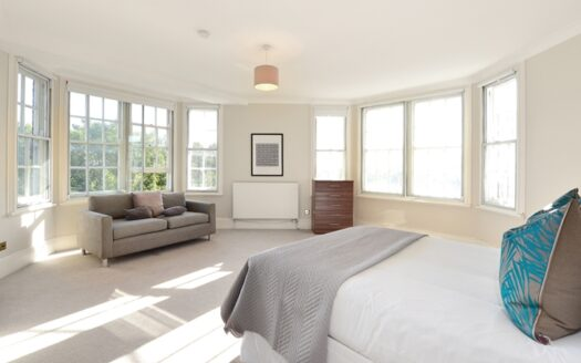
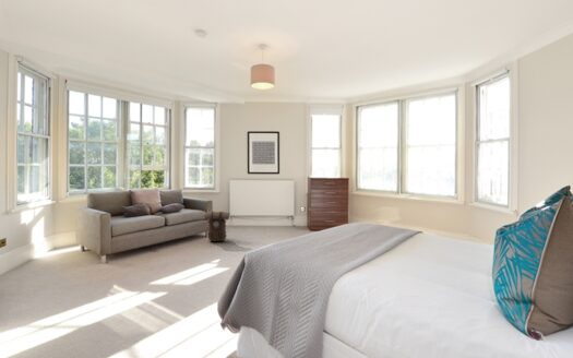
+ backpack [203,211,231,242]
